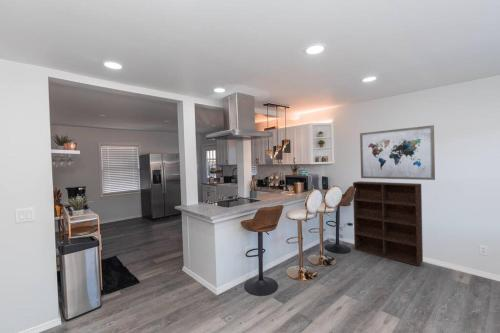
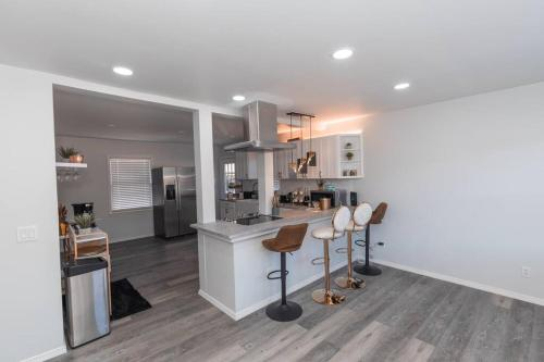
- wall art [359,124,436,181]
- shelving unit [352,180,424,267]
